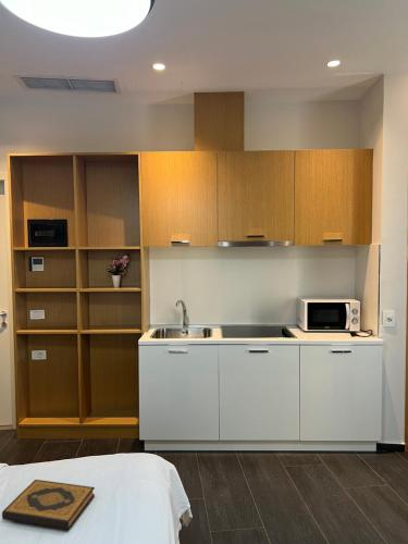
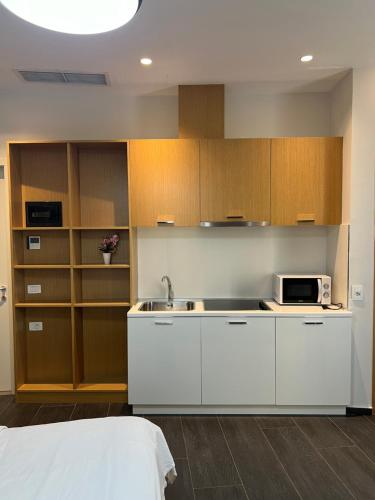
- hardback book [1,479,96,531]
